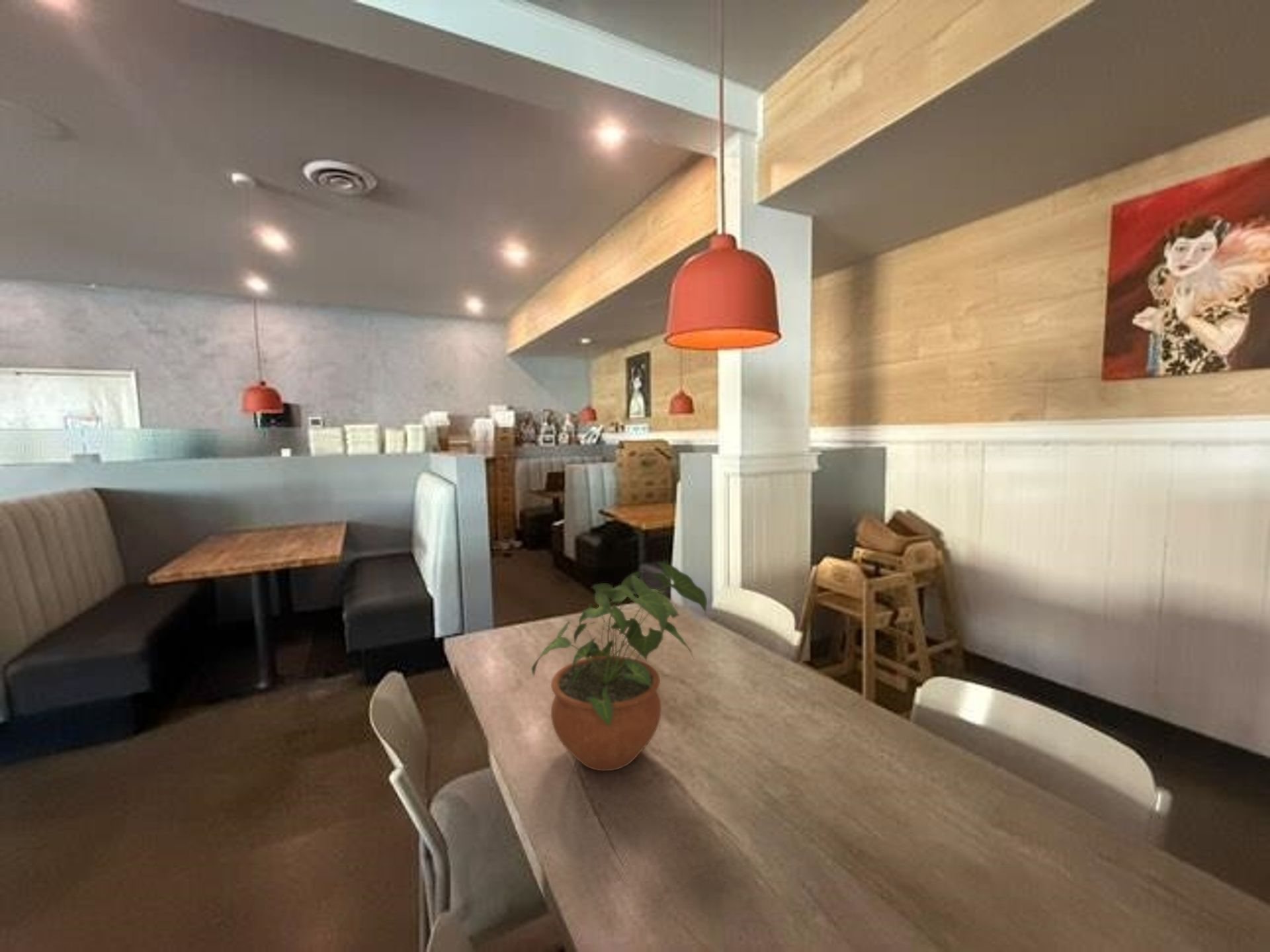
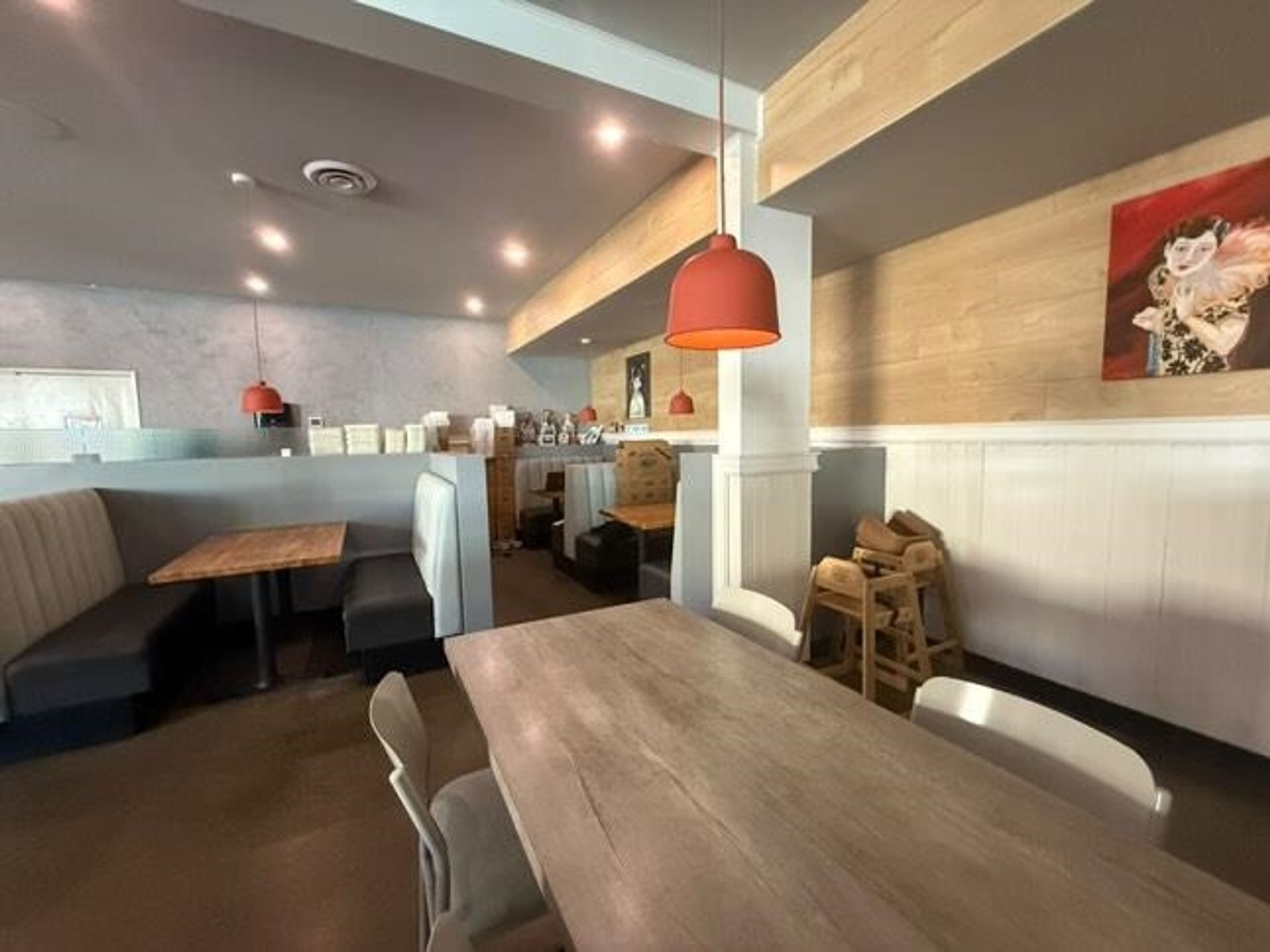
- potted plant [531,562,708,772]
